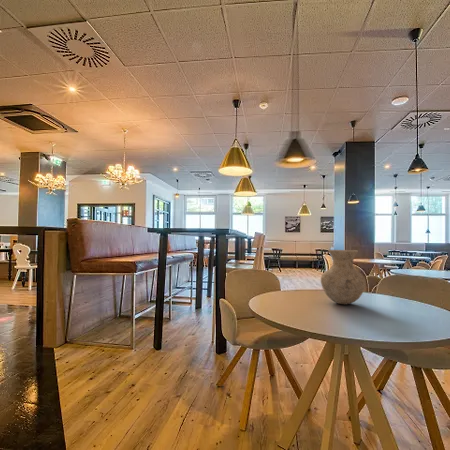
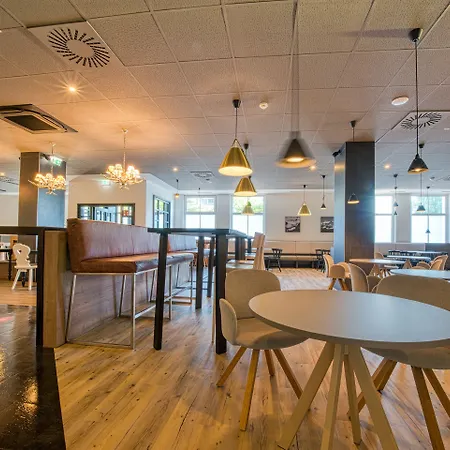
- vase [320,249,367,305]
